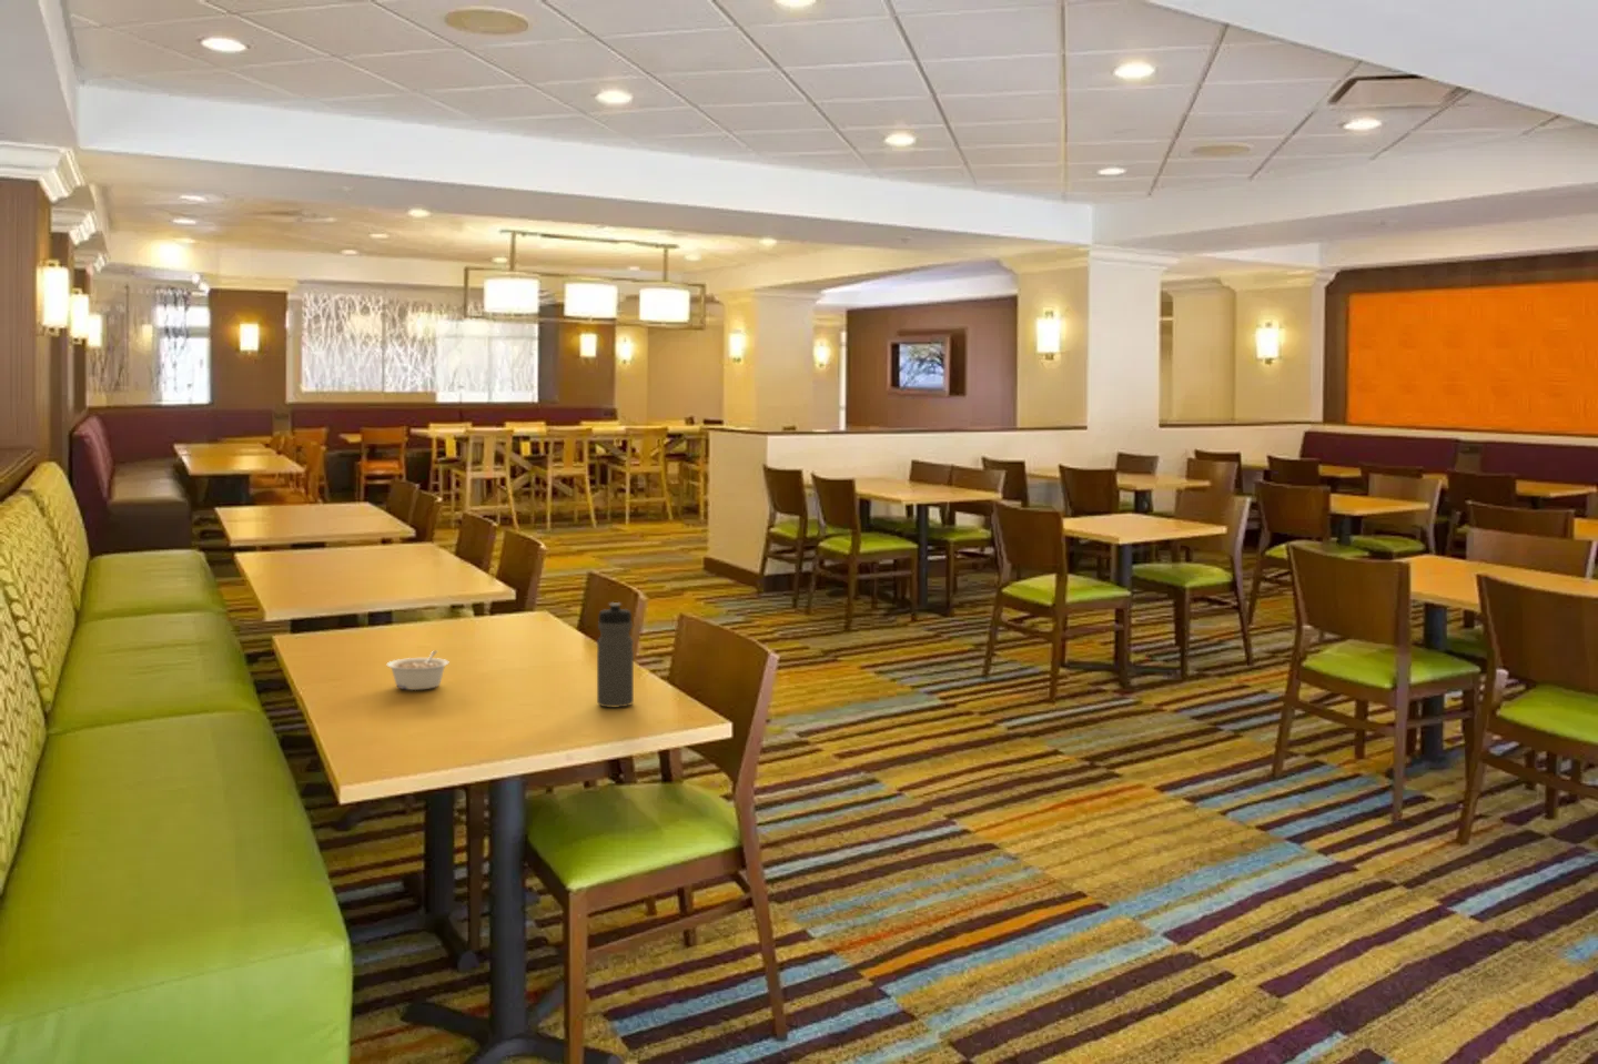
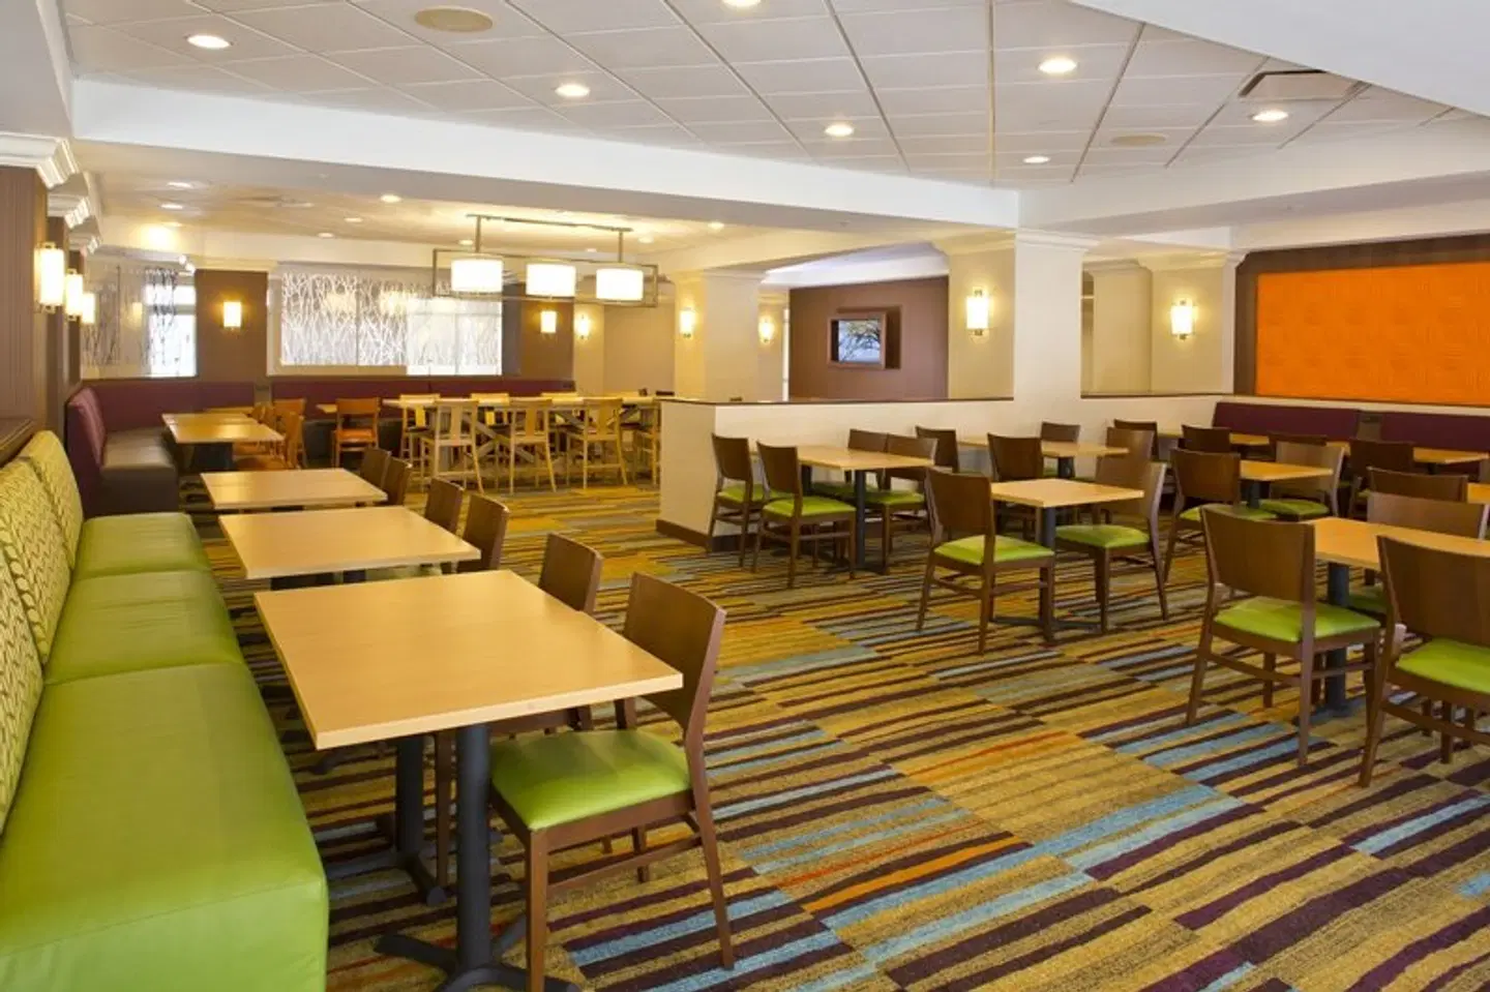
- water bottle [596,601,635,708]
- legume [386,651,450,691]
